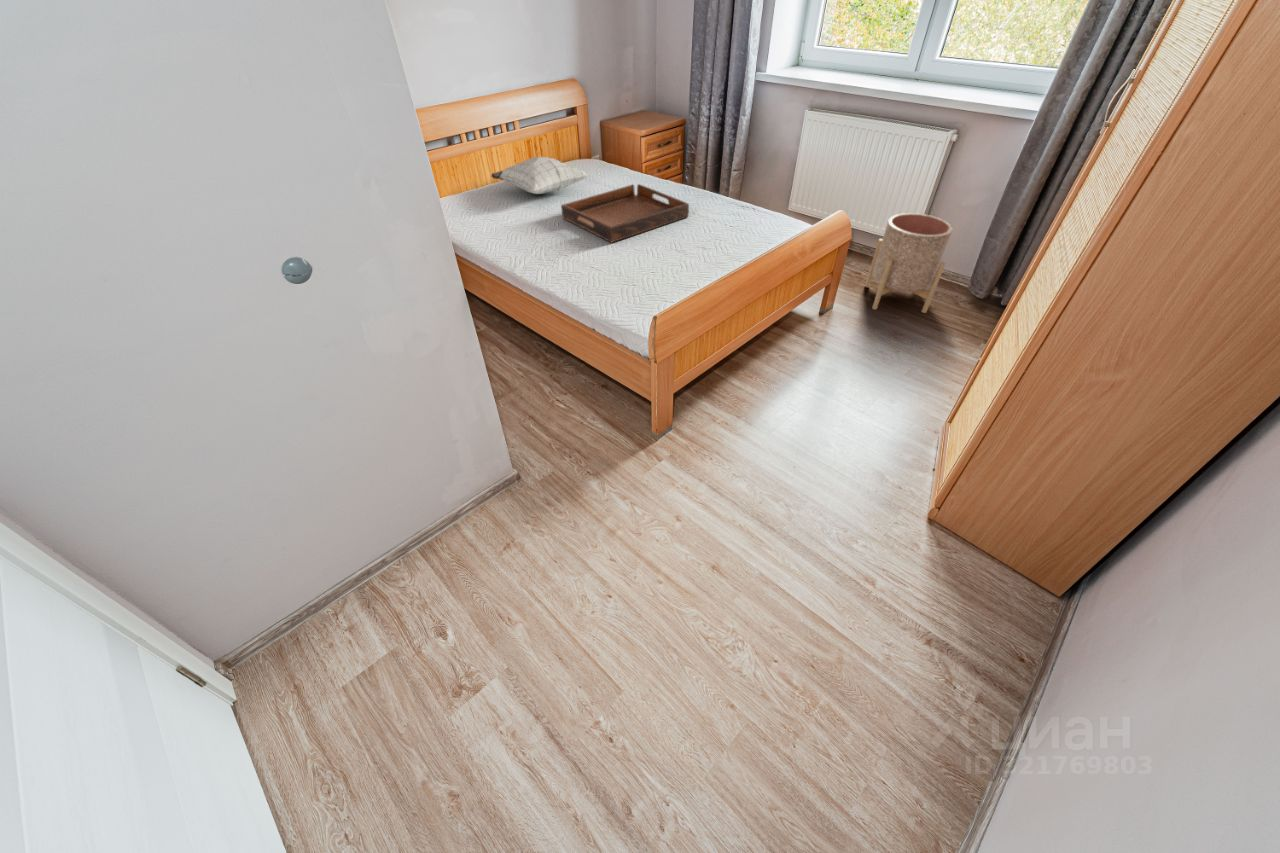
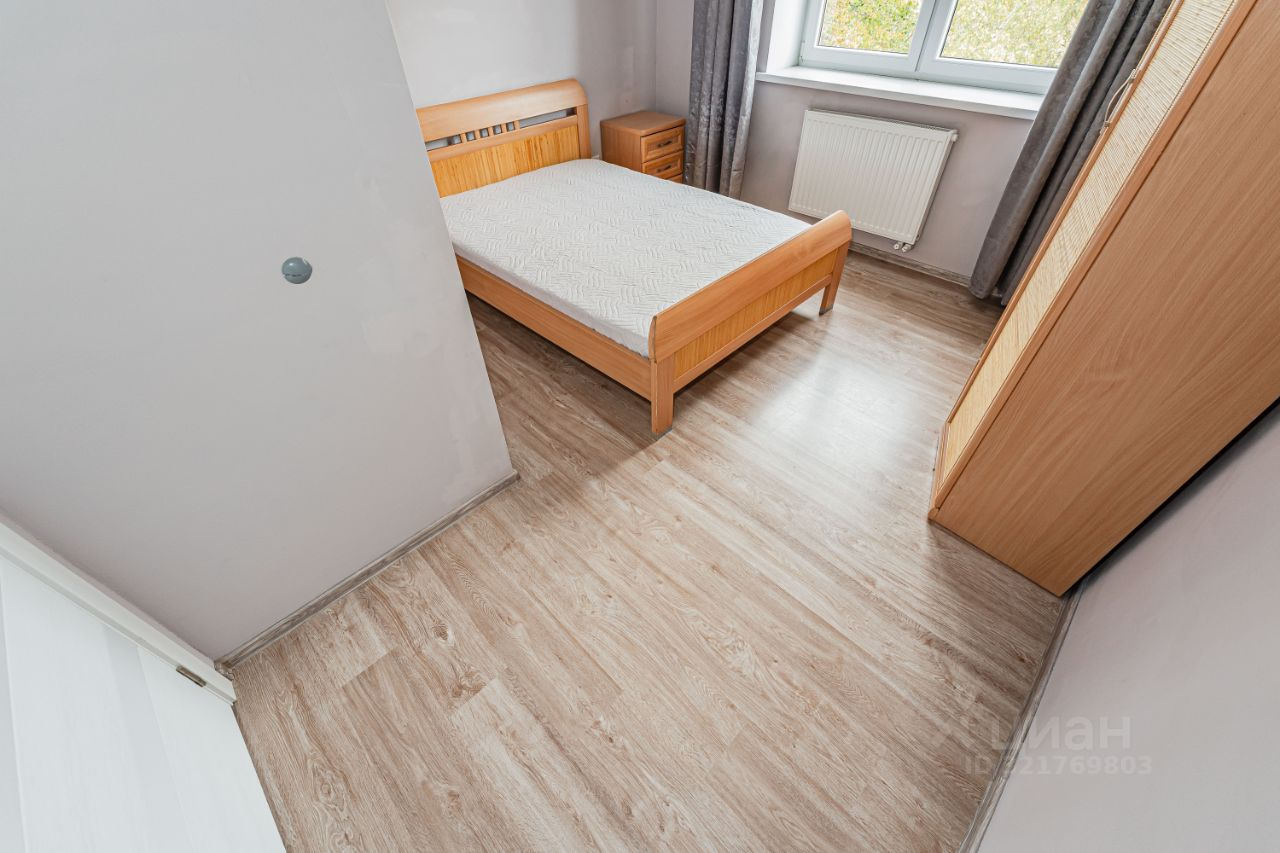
- pillow [490,156,589,195]
- planter [864,212,954,314]
- serving tray [560,183,690,244]
